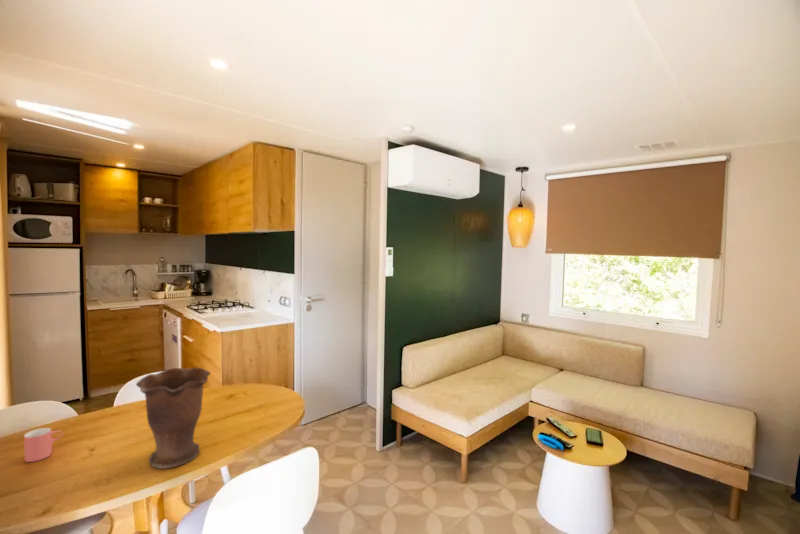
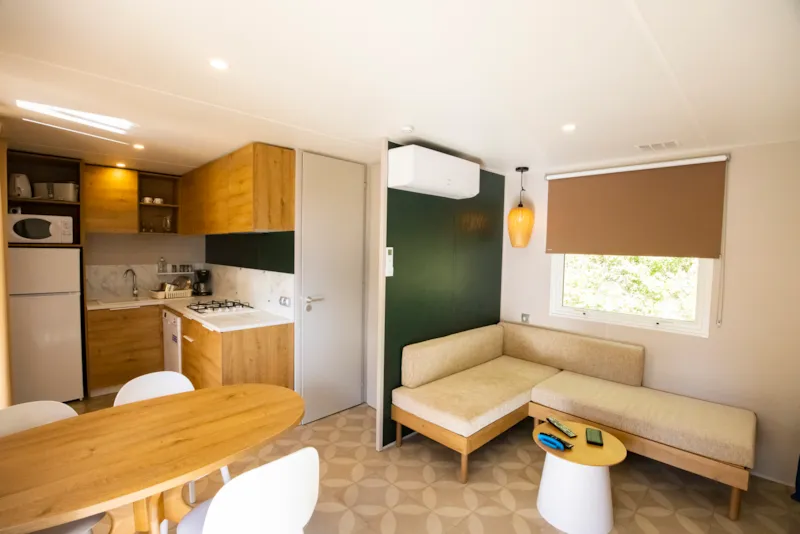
- vase [135,367,212,470]
- cup [23,427,64,463]
